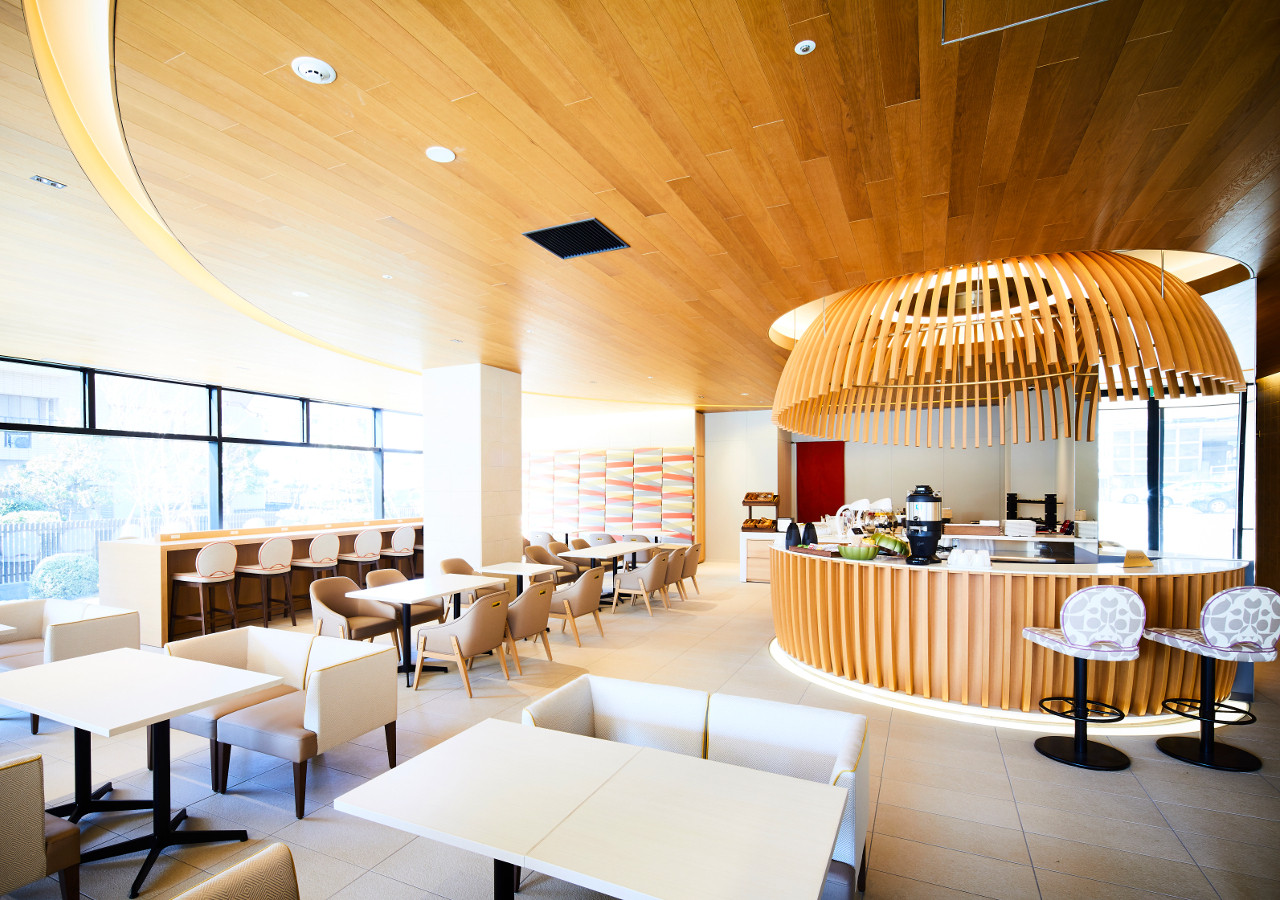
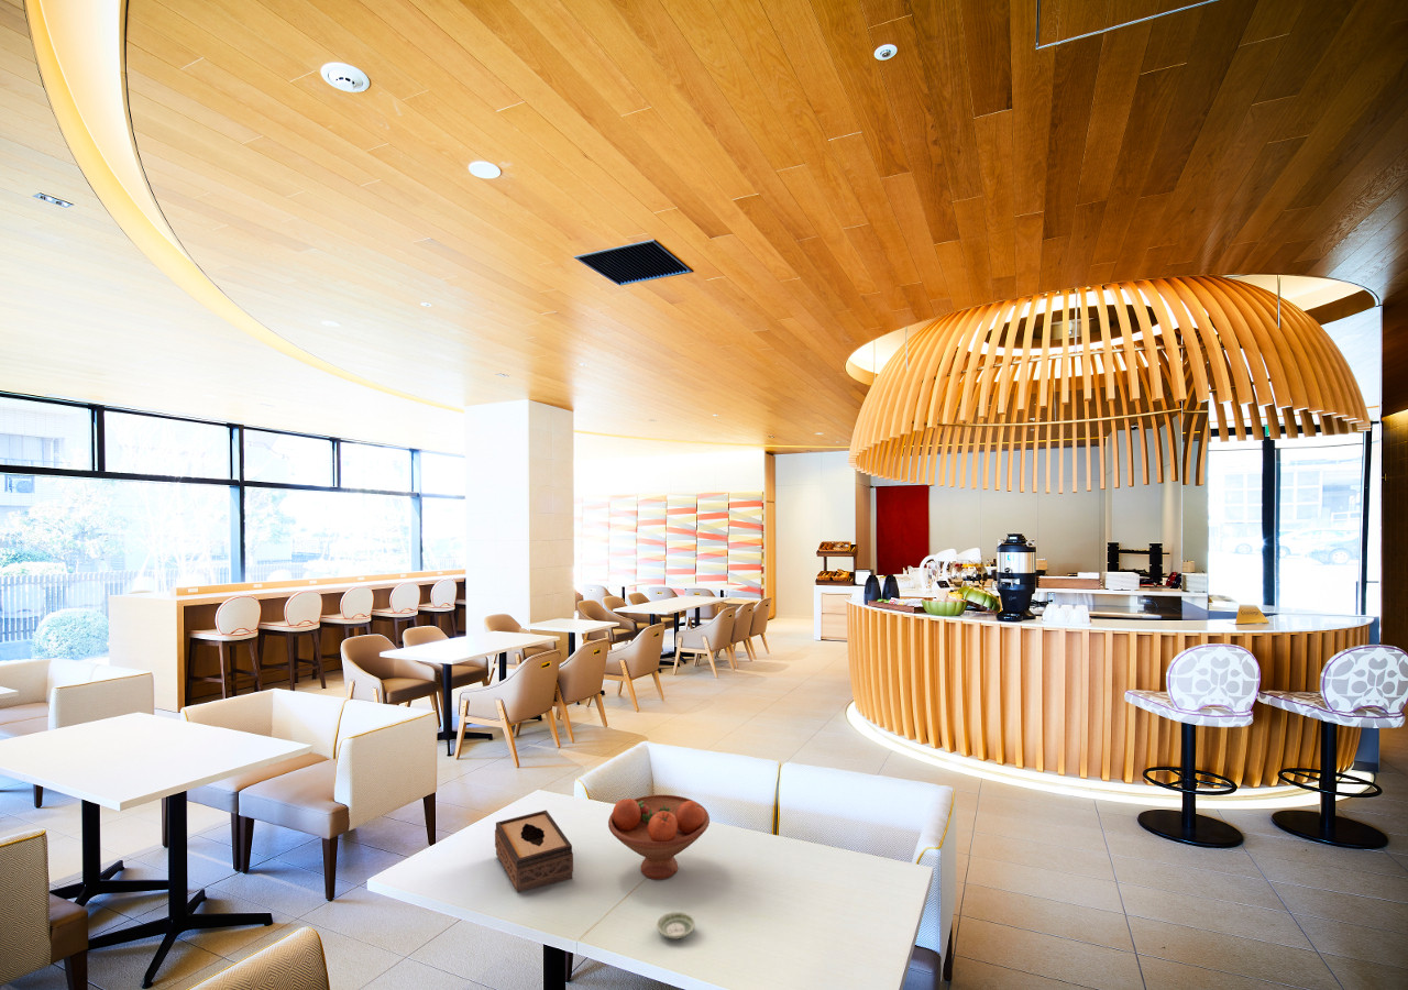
+ saucer [656,911,696,941]
+ fruit bowl [607,794,711,881]
+ tissue box [494,810,574,893]
